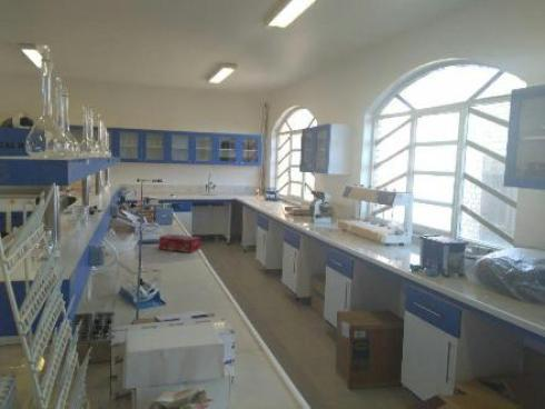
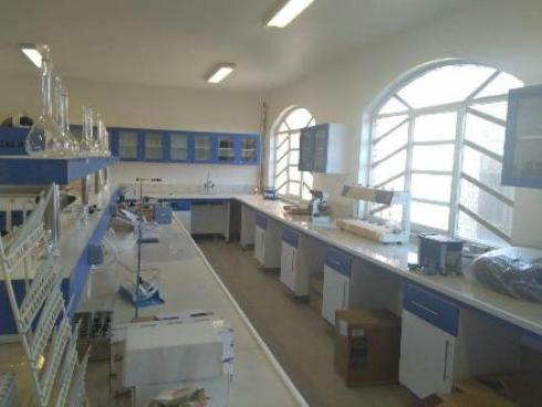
- tissue box [158,233,201,253]
